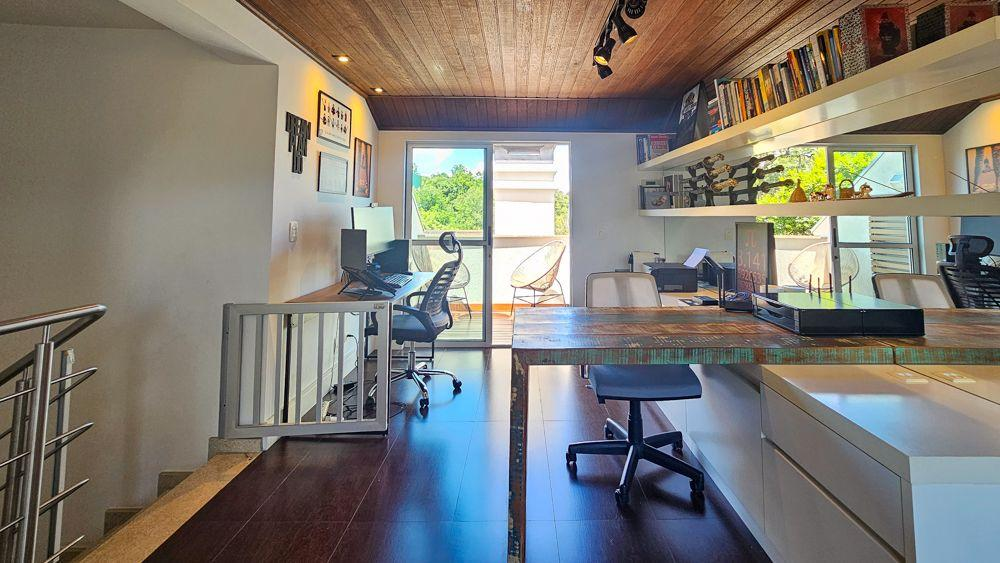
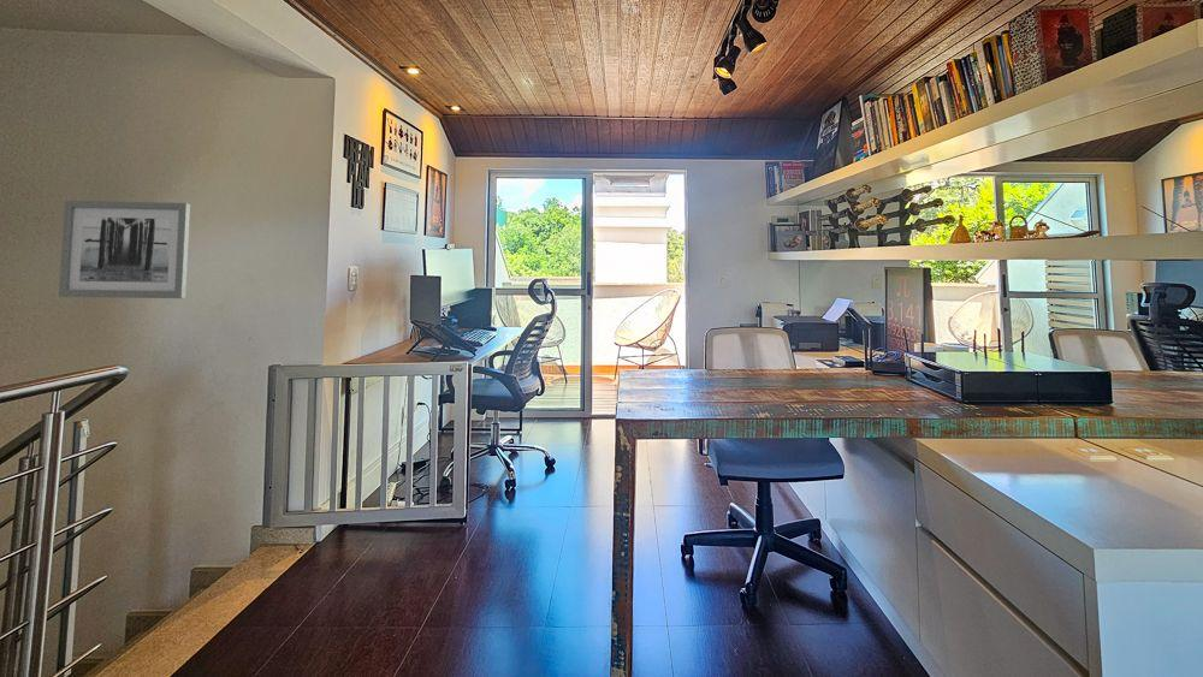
+ wall art [58,200,191,299]
